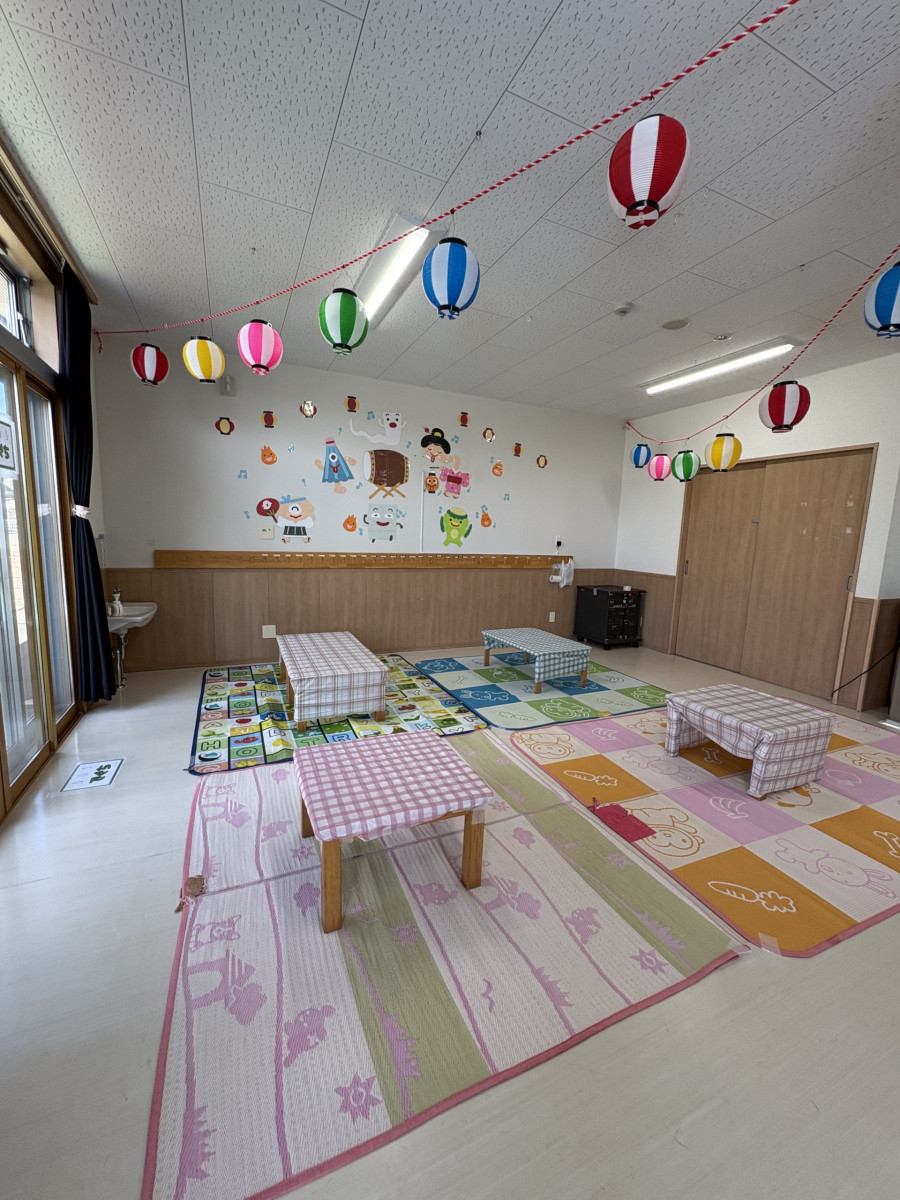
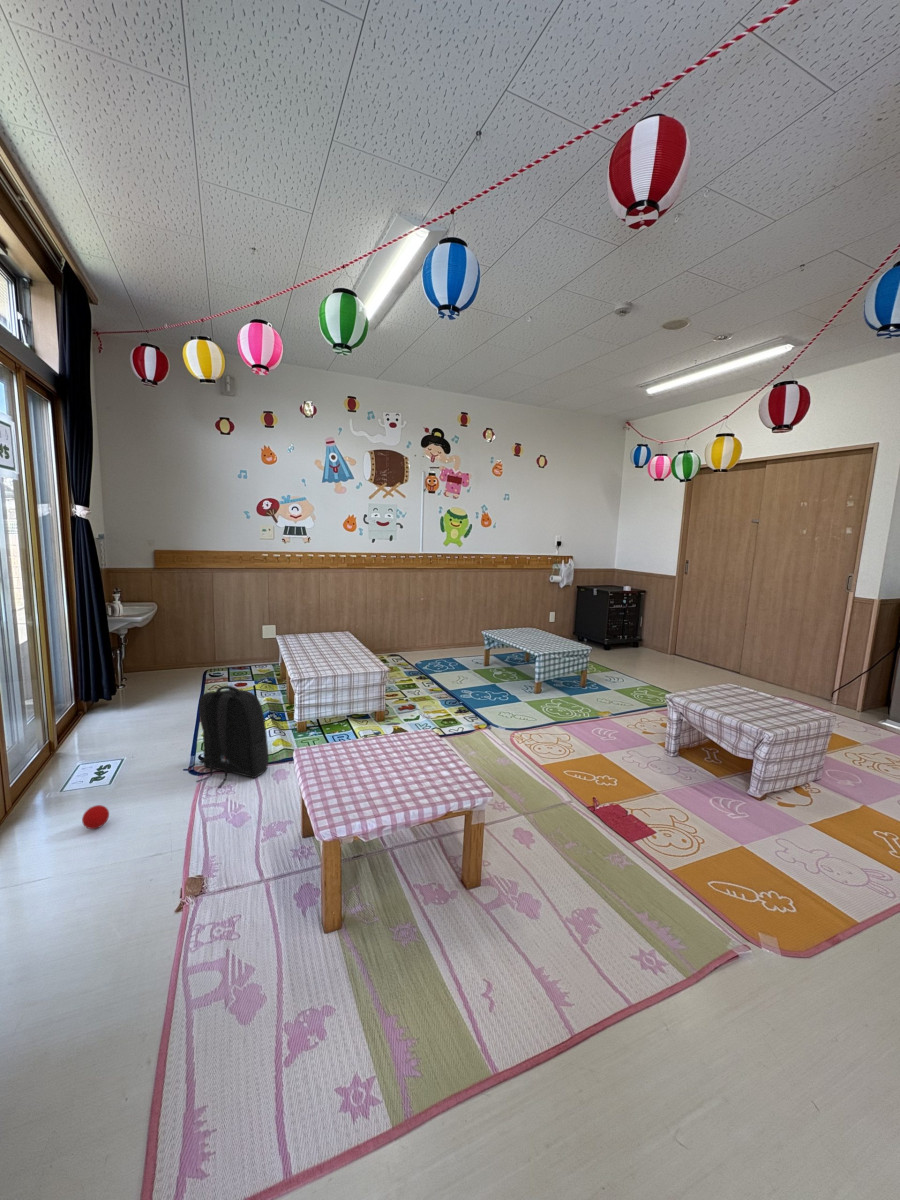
+ ball [81,804,110,830]
+ backpack [195,685,269,788]
